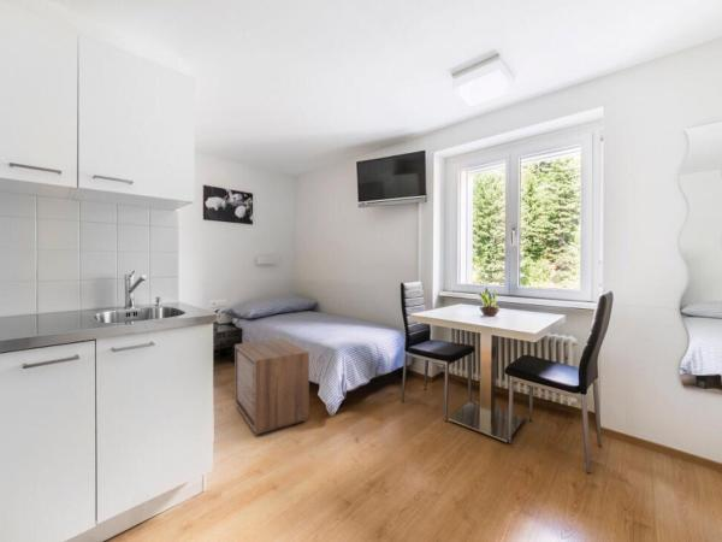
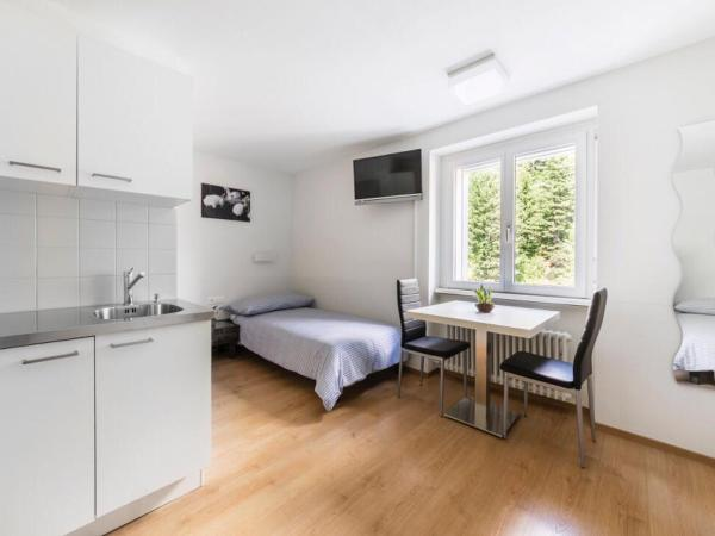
- nightstand [233,337,310,436]
